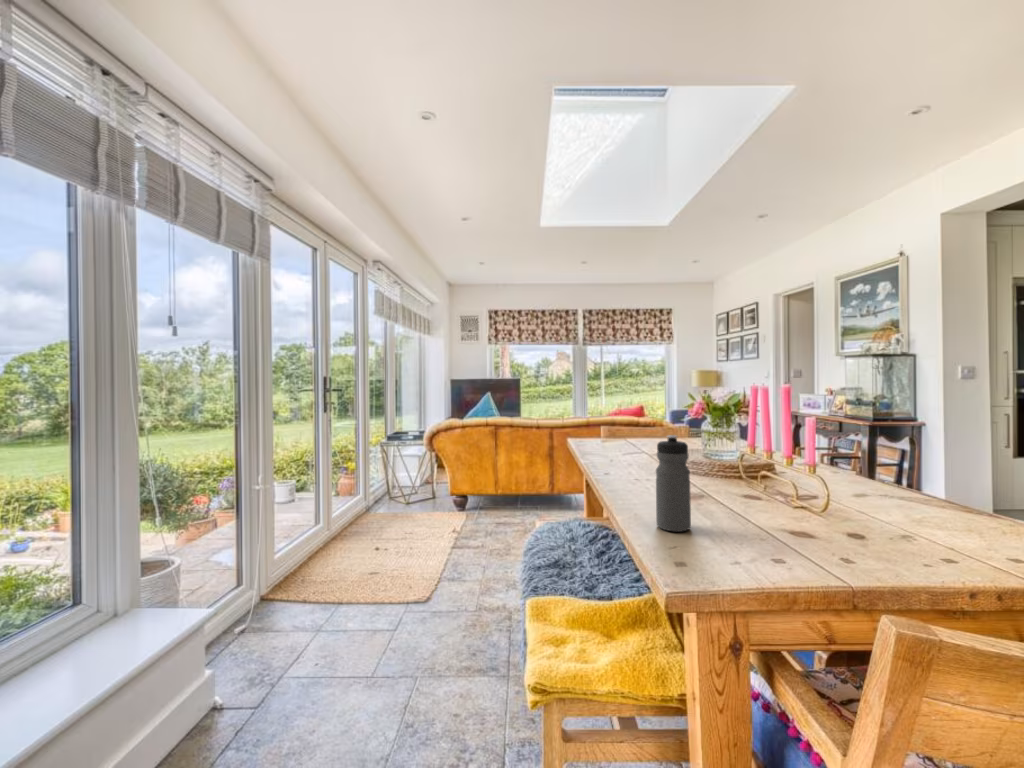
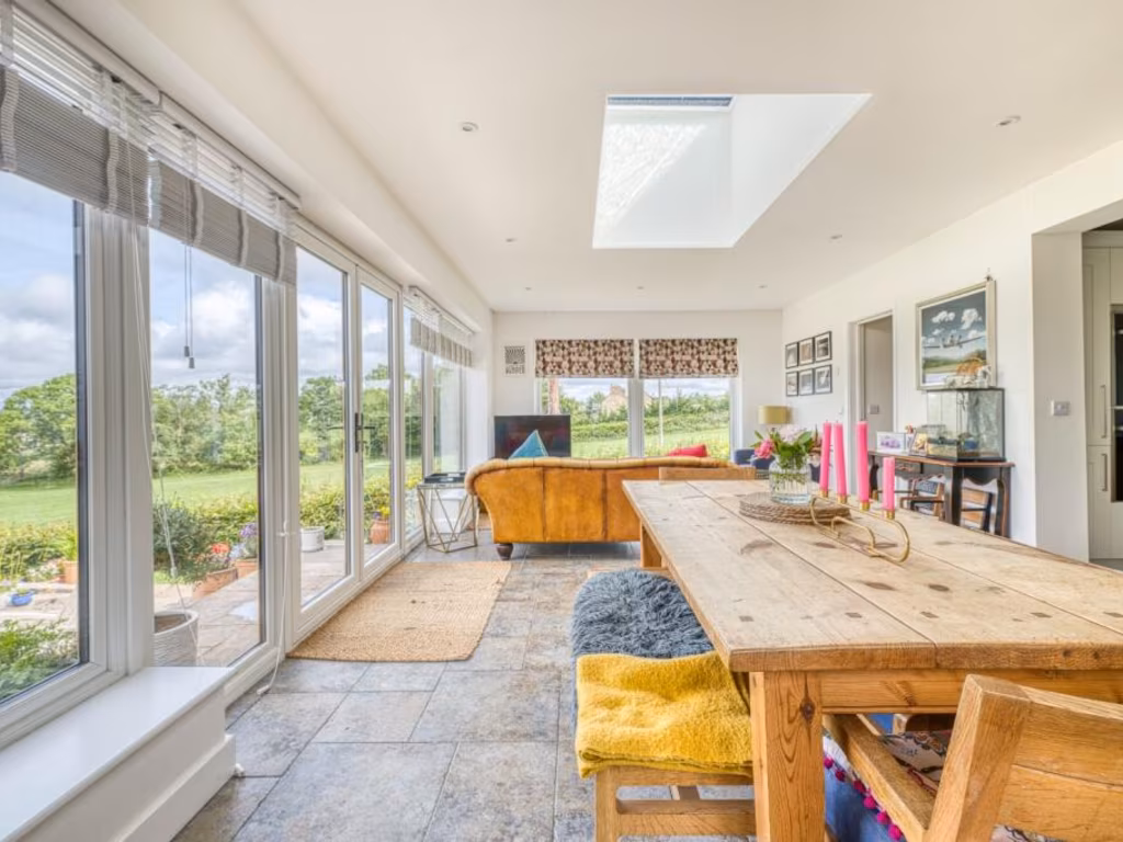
- water bottle [655,434,692,533]
